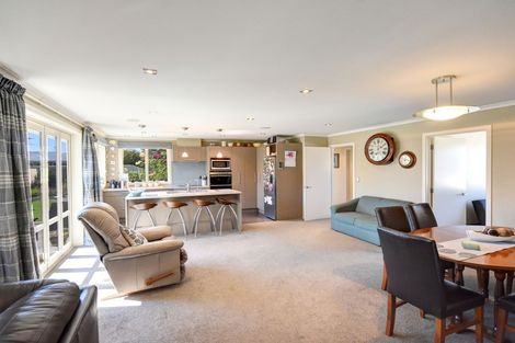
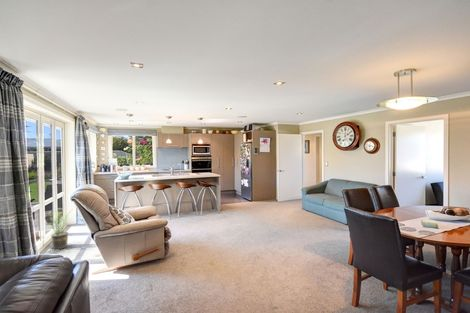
+ potted plant [47,208,74,250]
